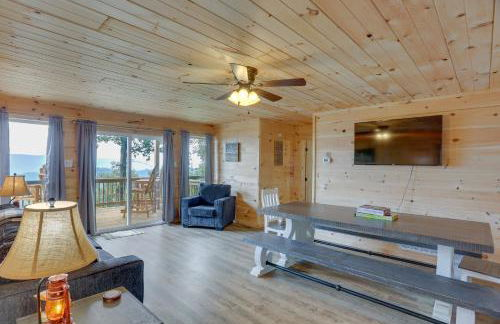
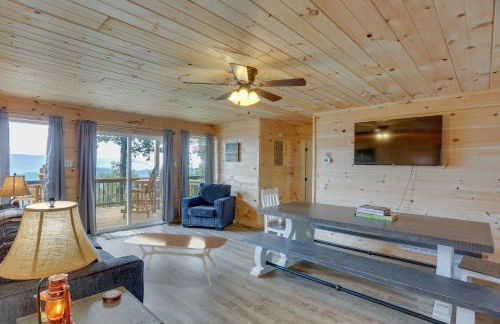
+ coffee table [123,232,229,288]
